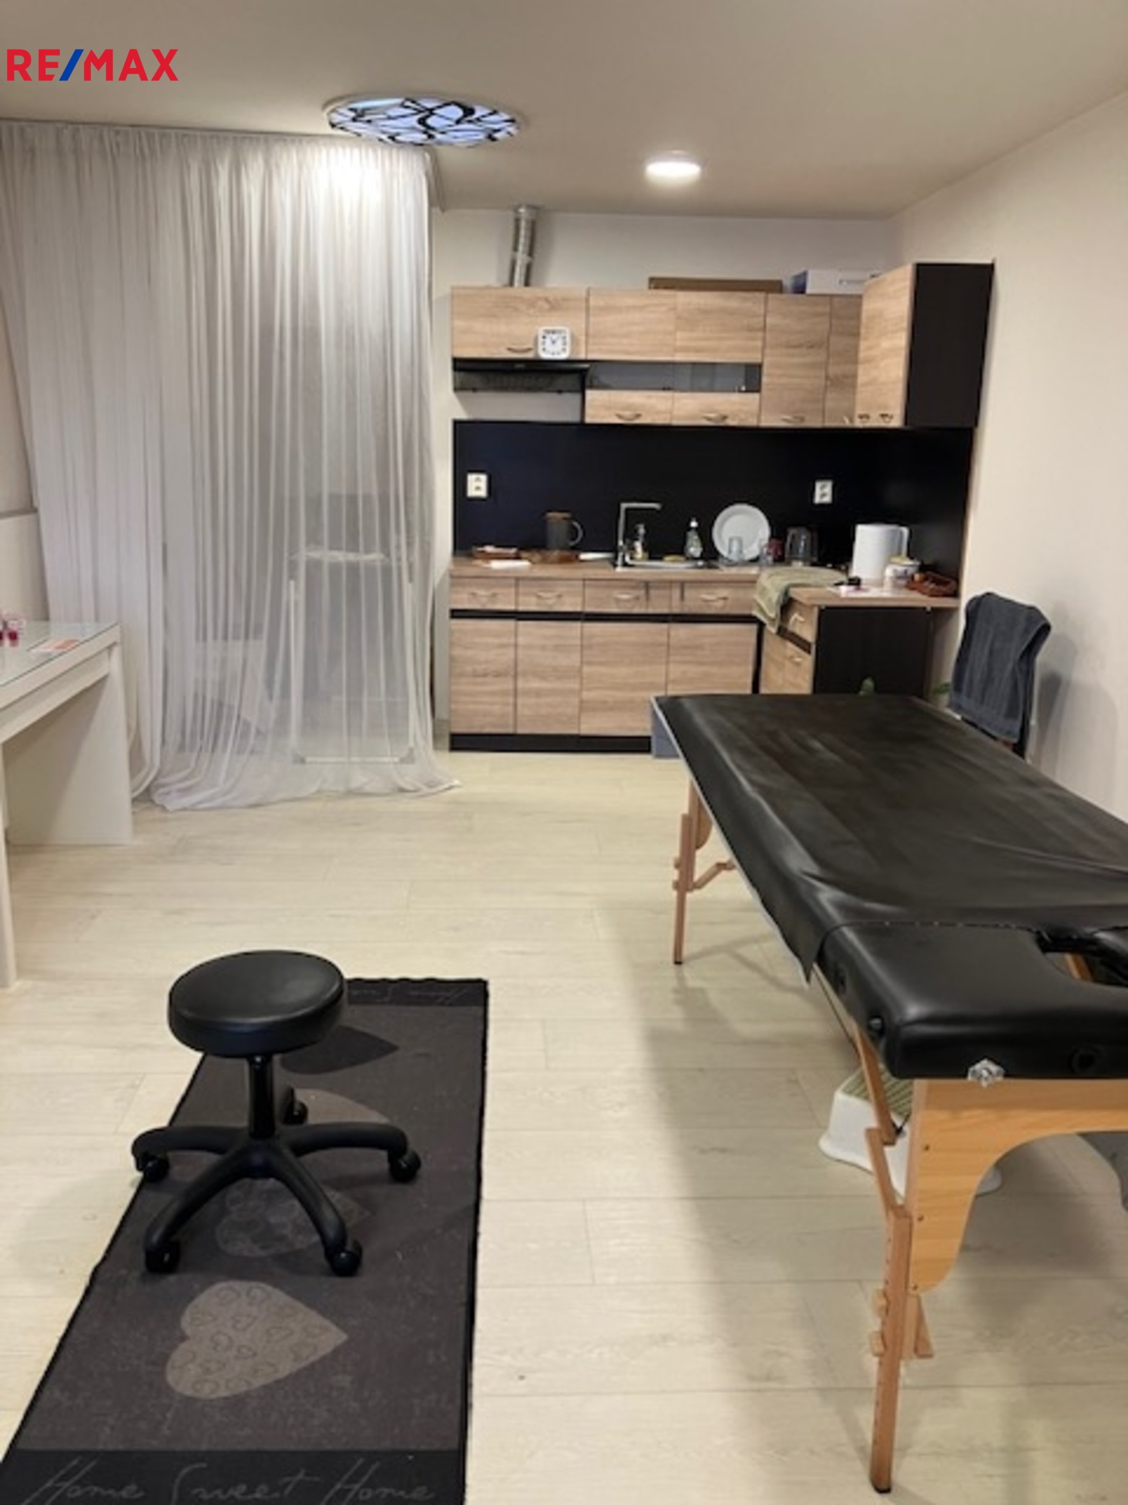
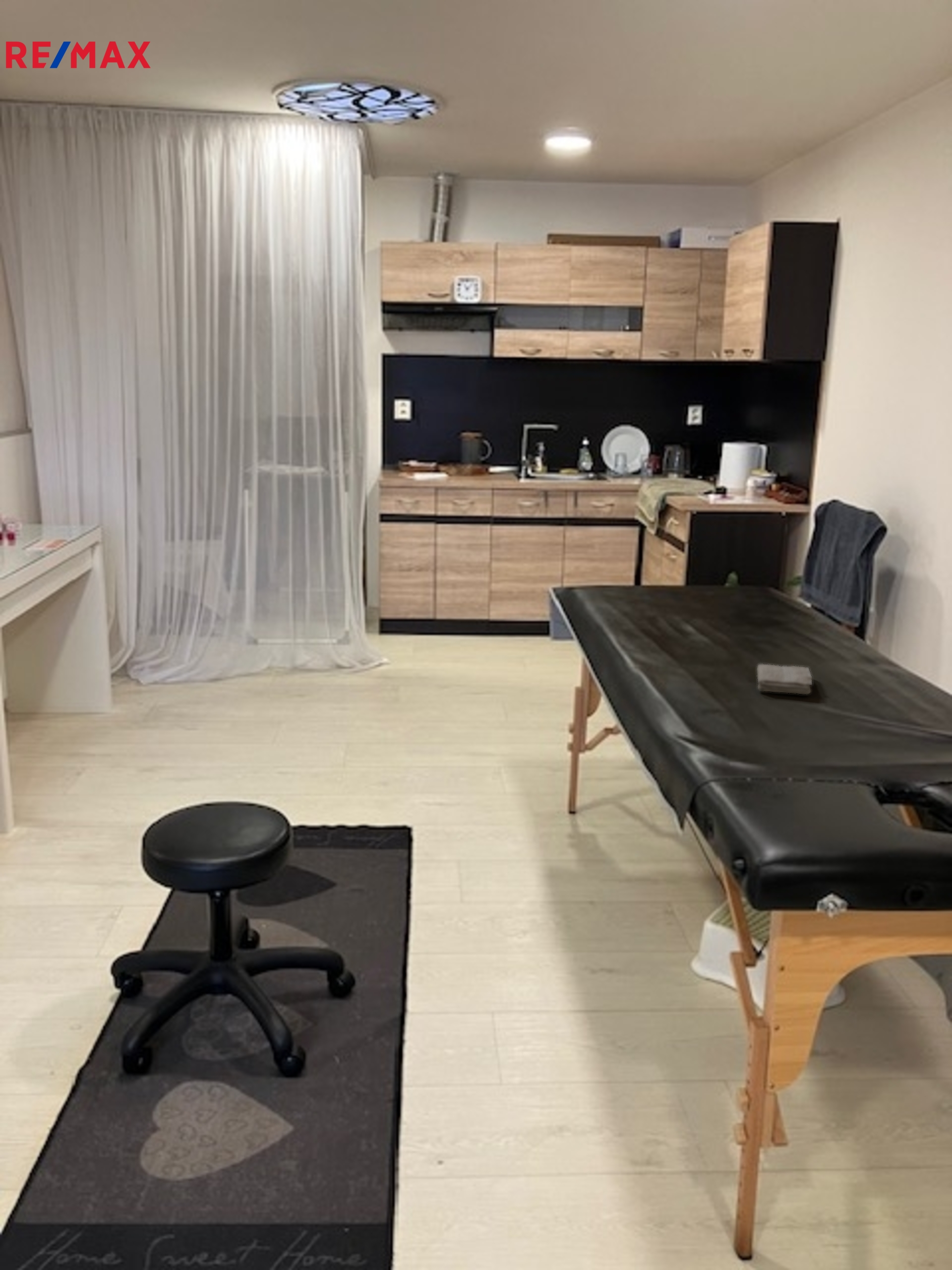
+ washcloth [756,664,813,695]
